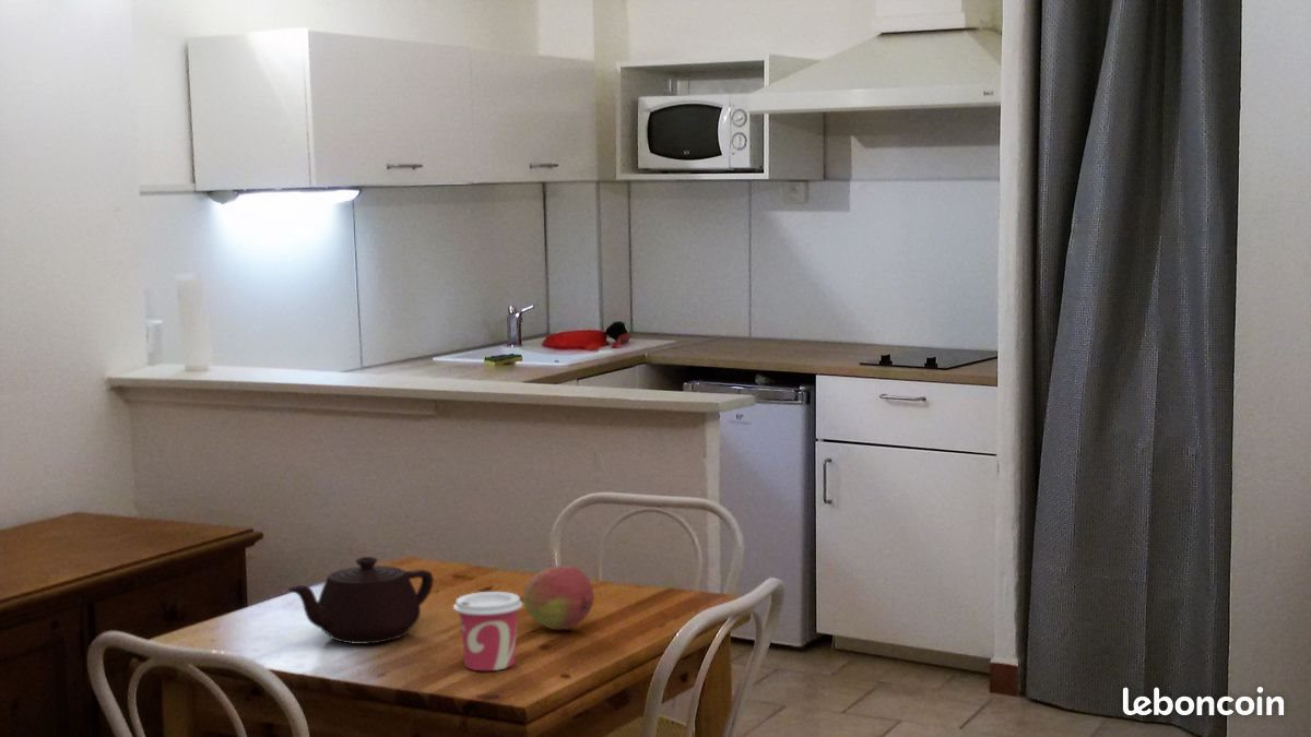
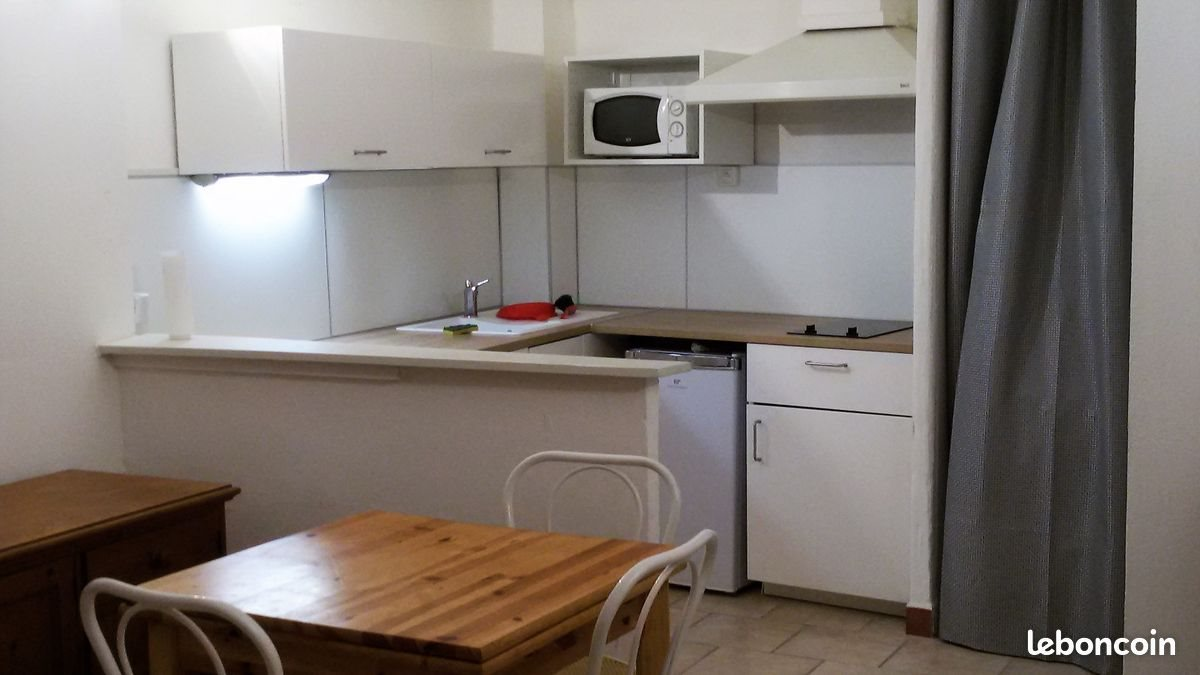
- cup [452,591,523,671]
- fruit [522,564,595,630]
- teapot [287,556,435,645]
